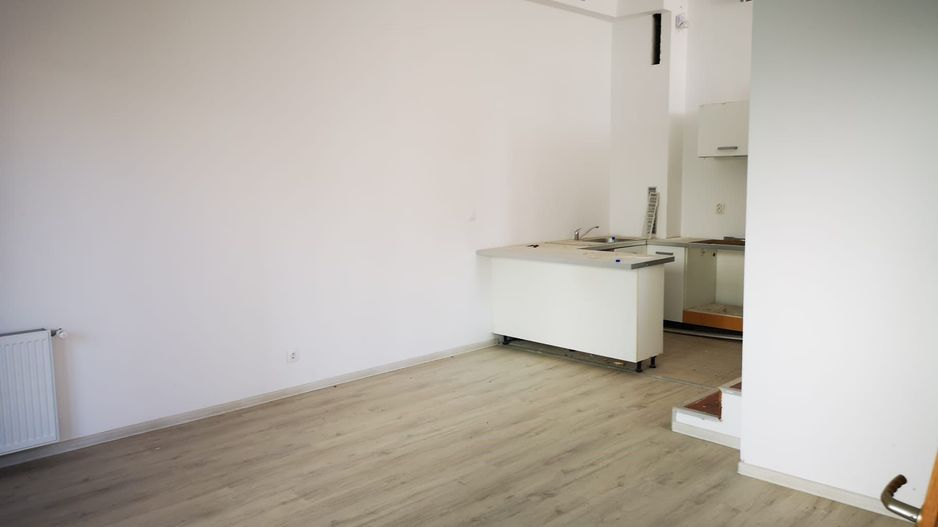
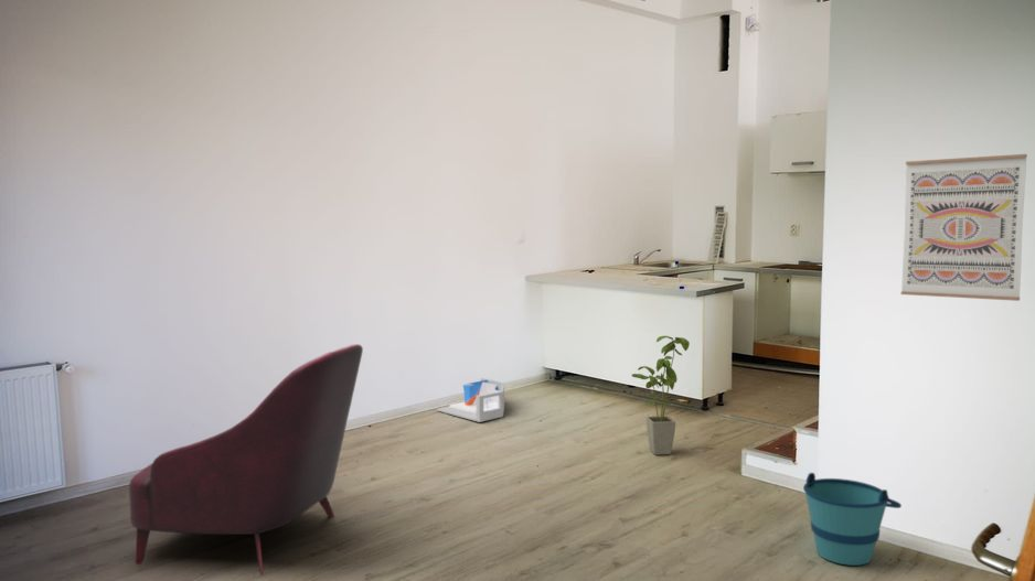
+ bucket [802,472,903,567]
+ house plant [631,335,691,456]
+ wall art [900,153,1028,302]
+ armchair [128,343,364,577]
+ storage bin [436,377,505,423]
